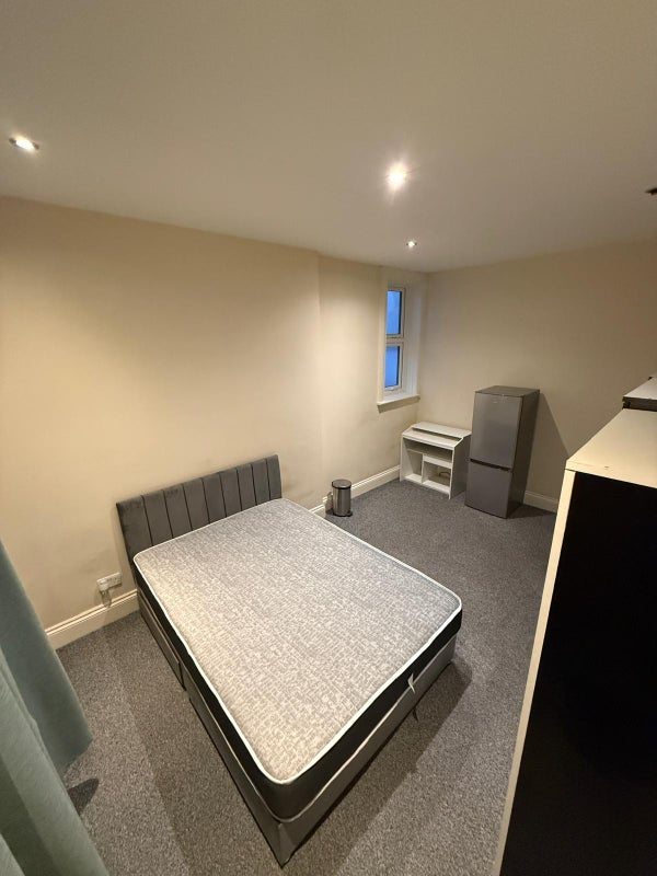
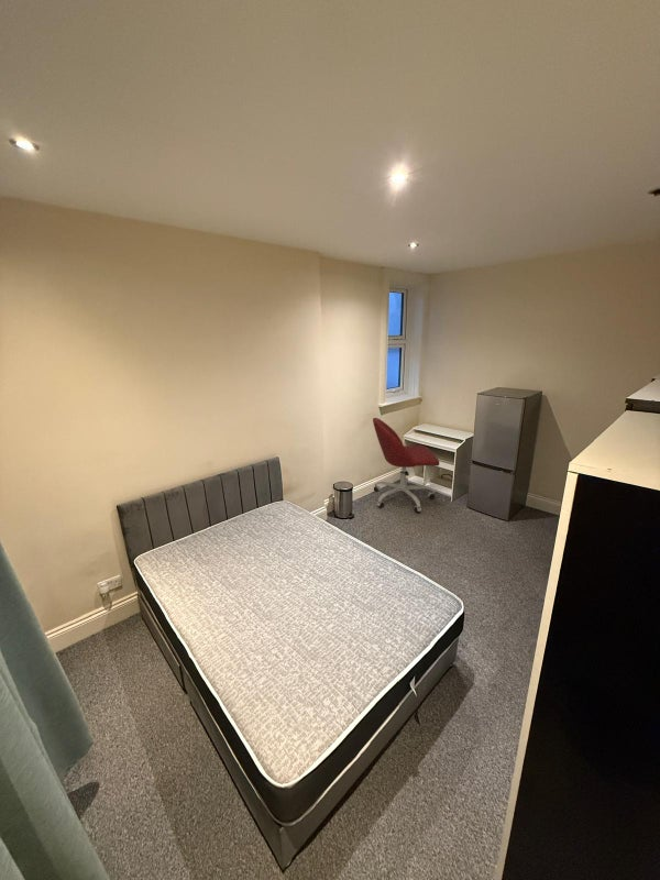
+ office chair [372,417,440,514]
